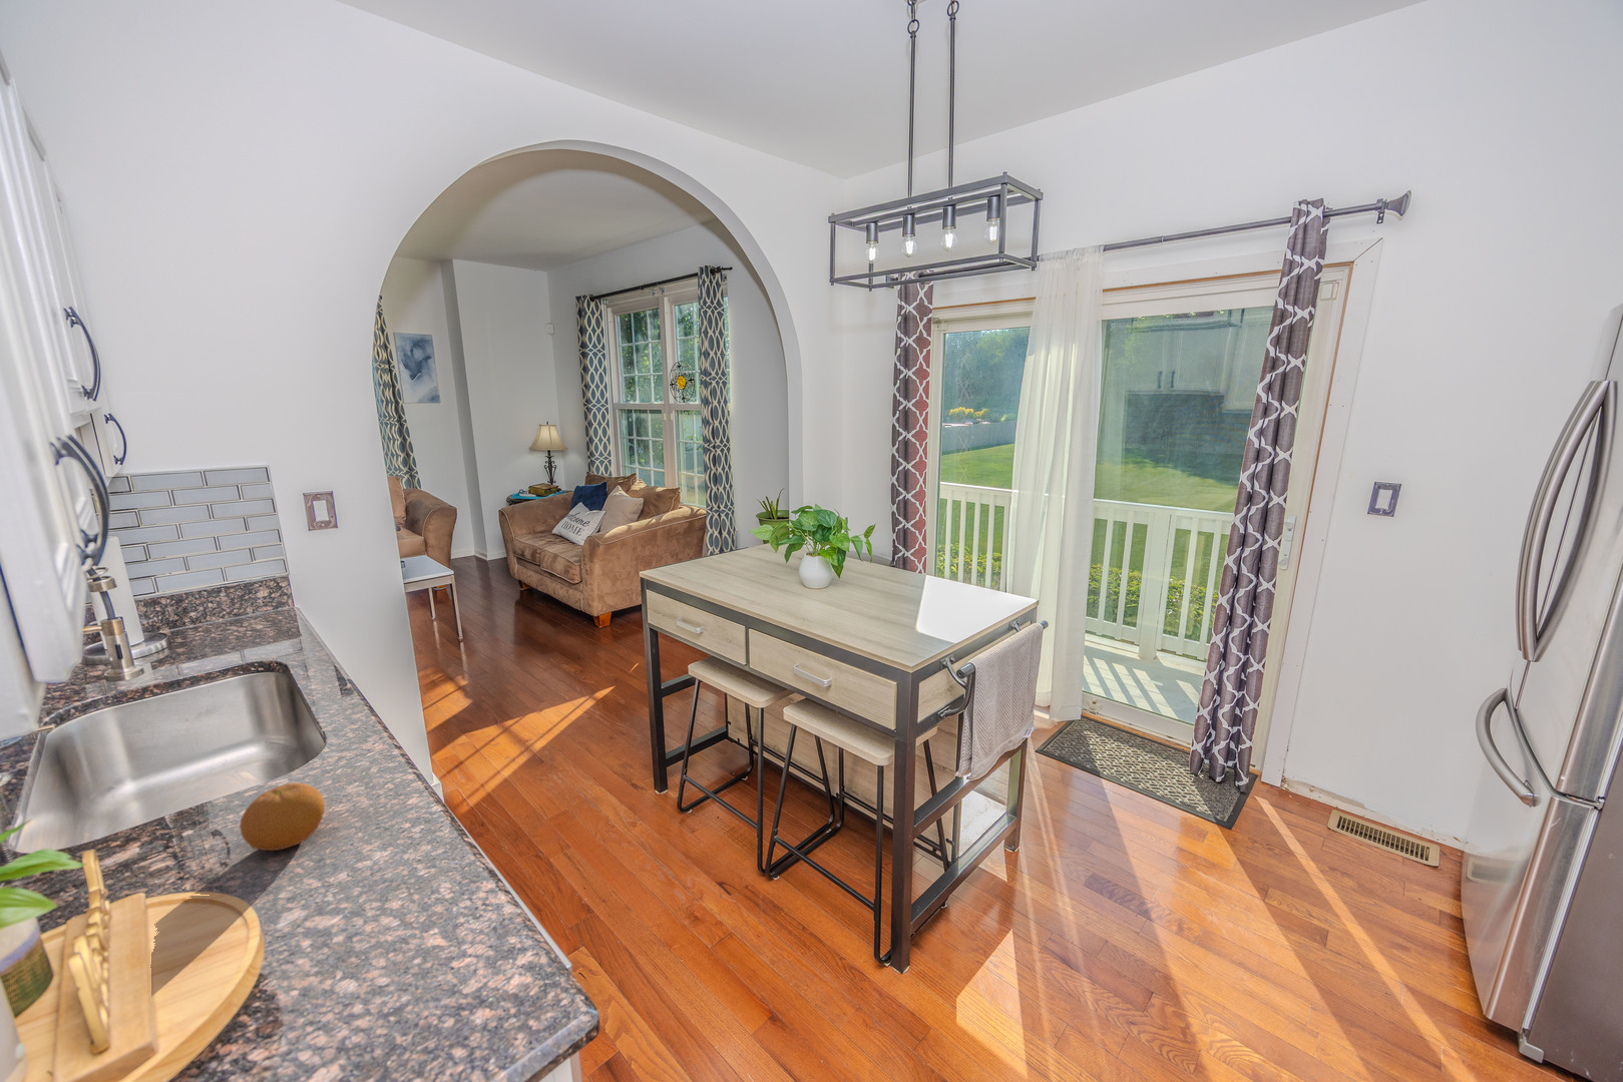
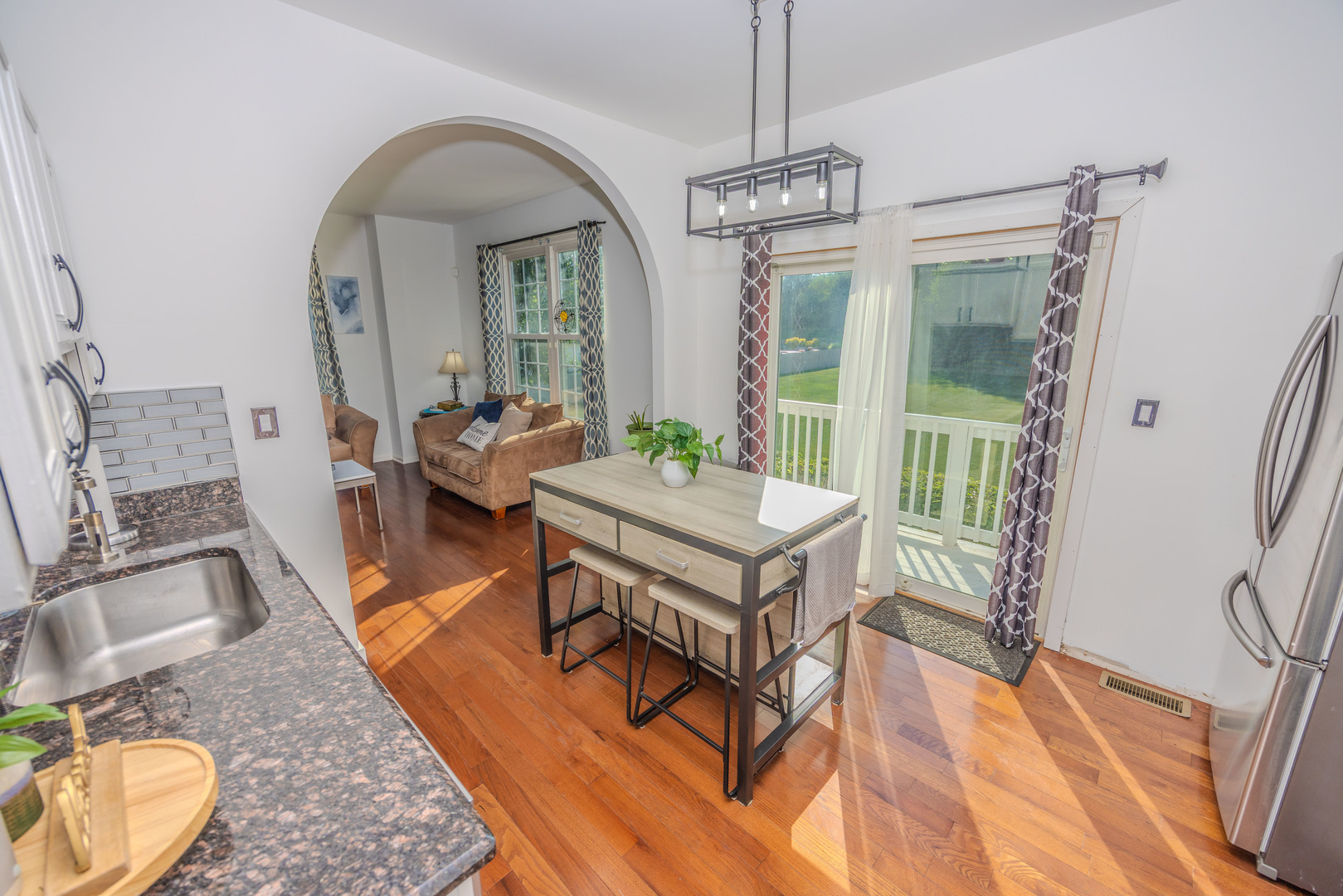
- fruit [238,781,326,851]
